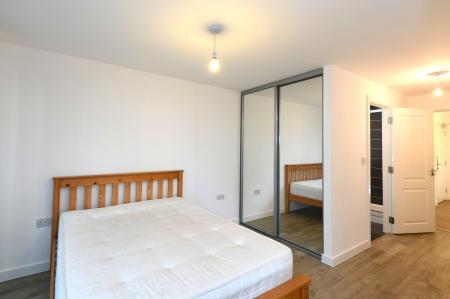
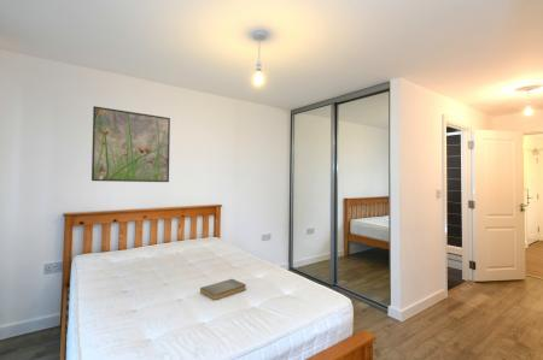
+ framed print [91,105,171,183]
+ book [199,278,247,301]
